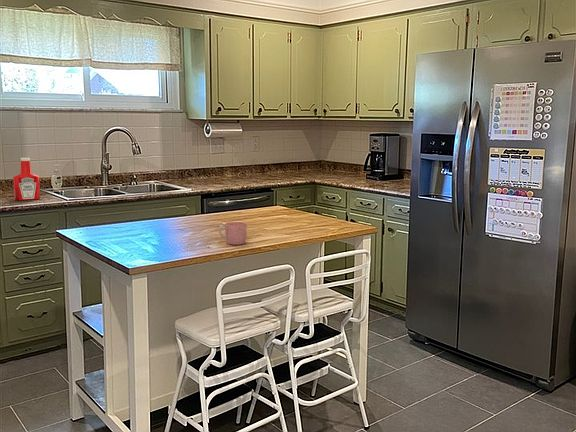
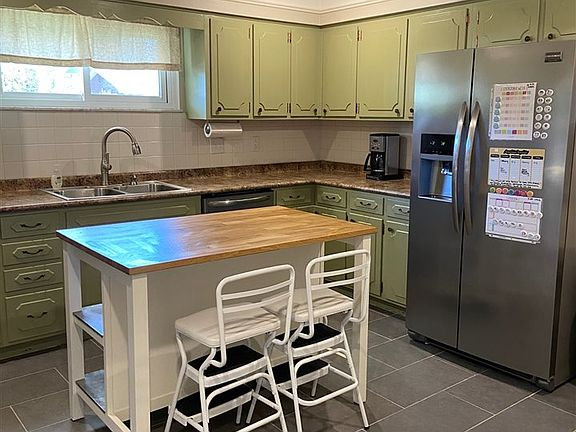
- mug [218,221,247,246]
- soap bottle [12,157,41,201]
